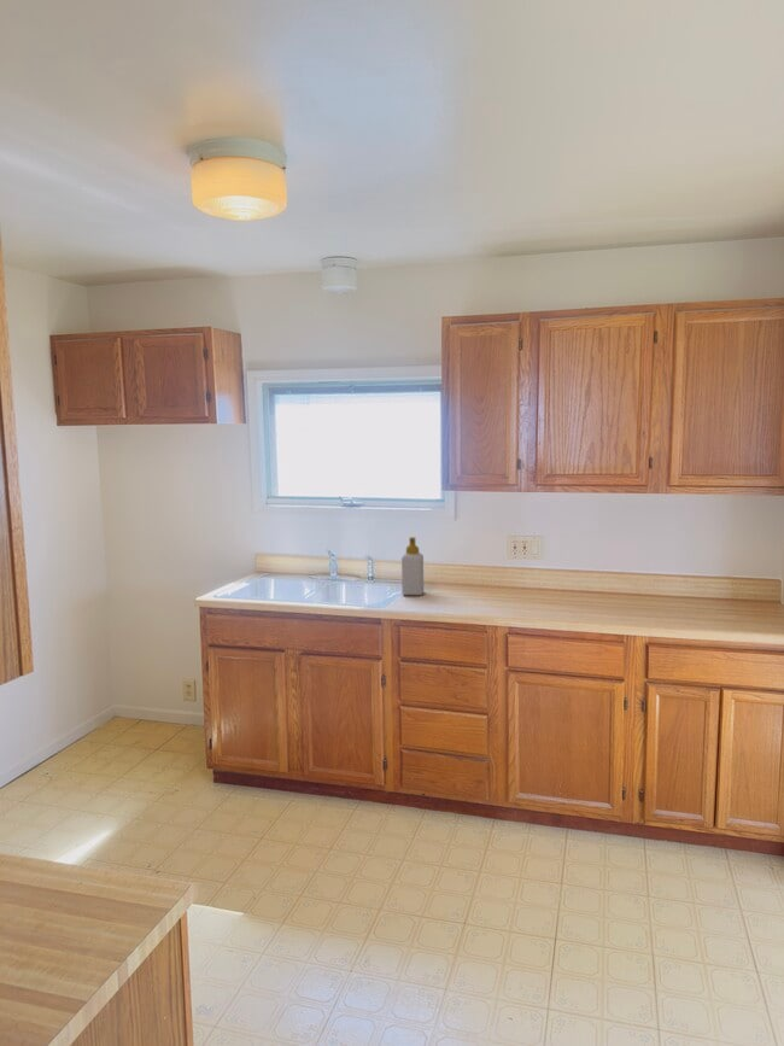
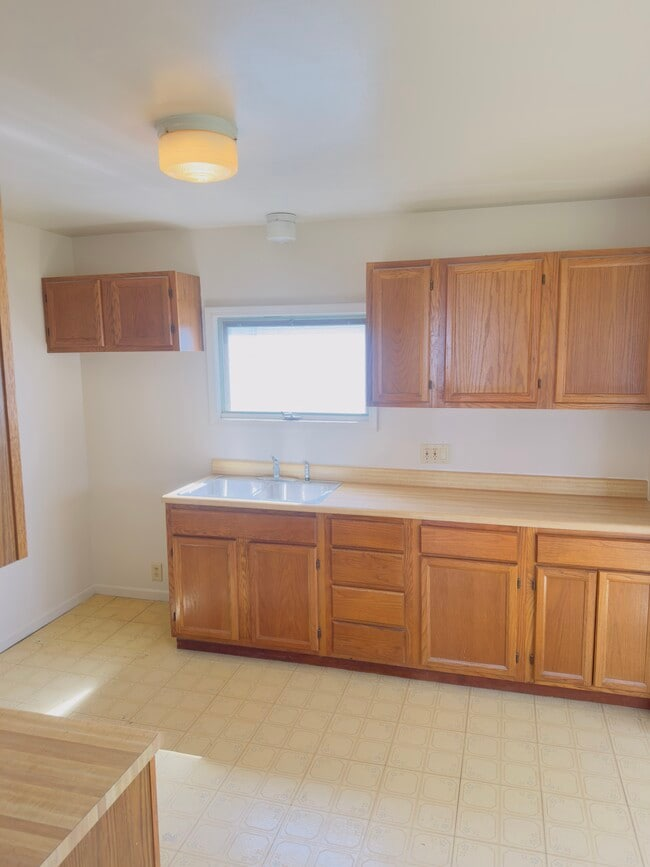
- soap bottle [400,536,425,596]
